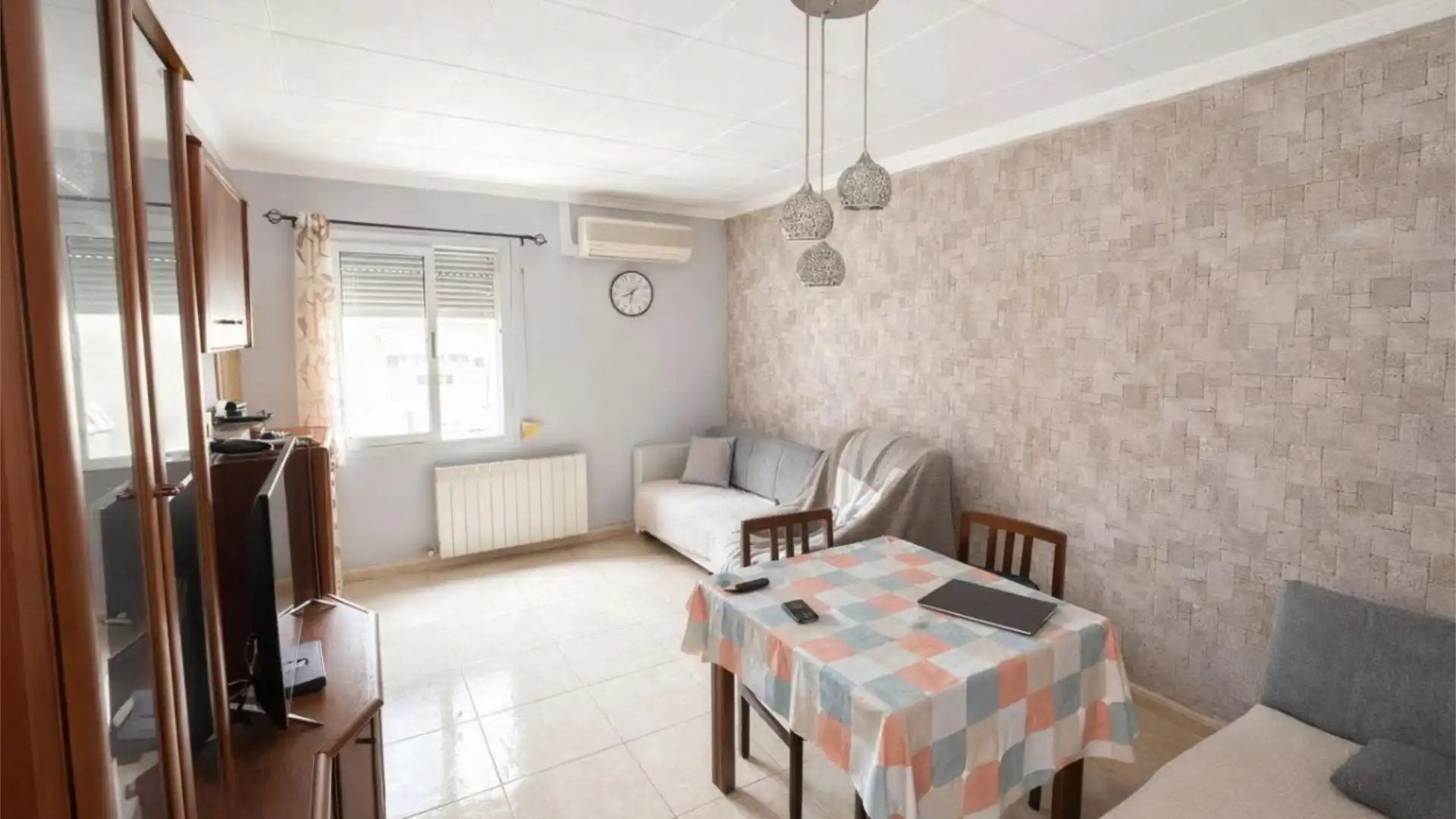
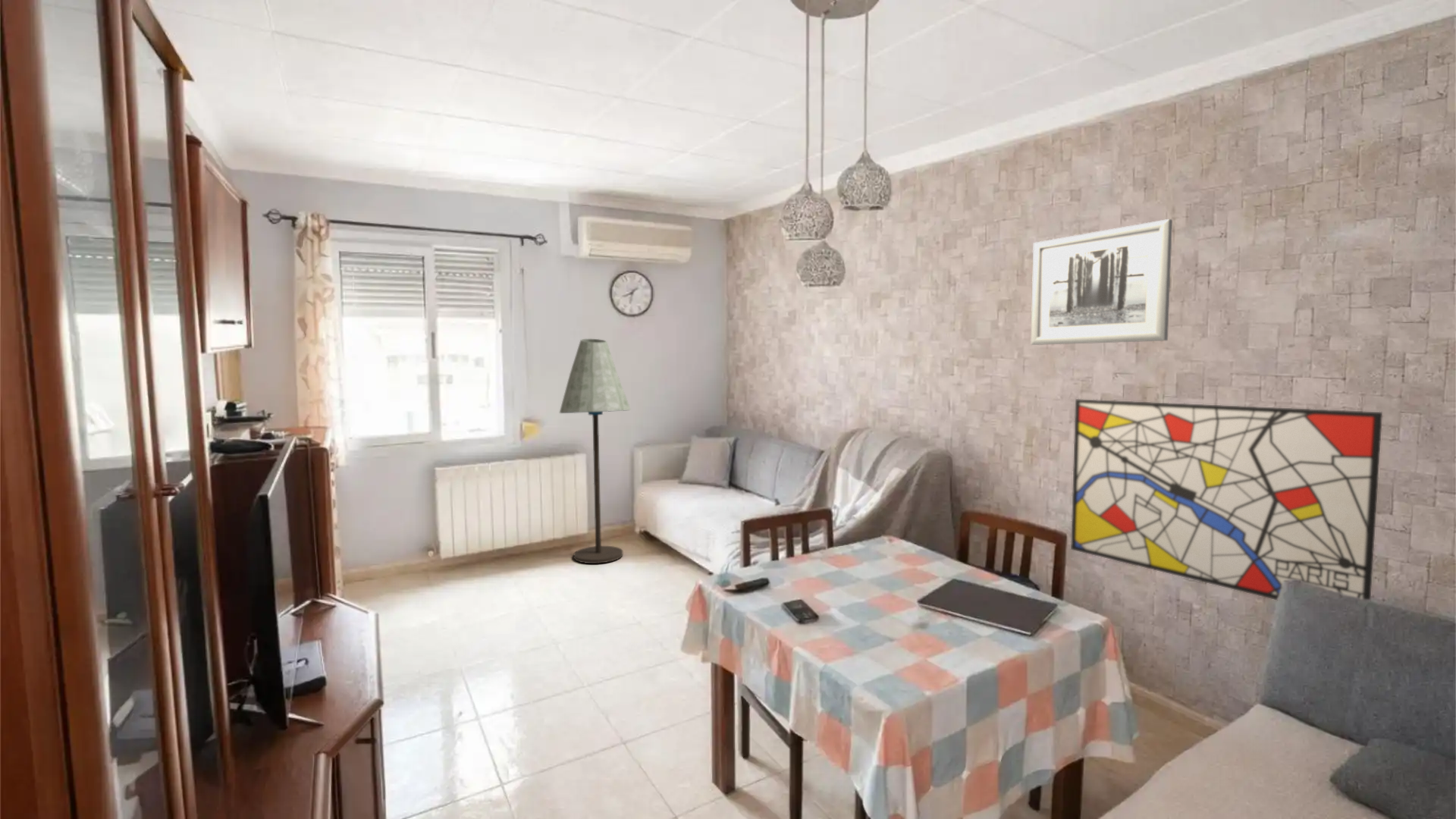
+ floor lamp [559,338,632,564]
+ wall art [1070,398,1383,601]
+ wall art [1030,218,1173,346]
